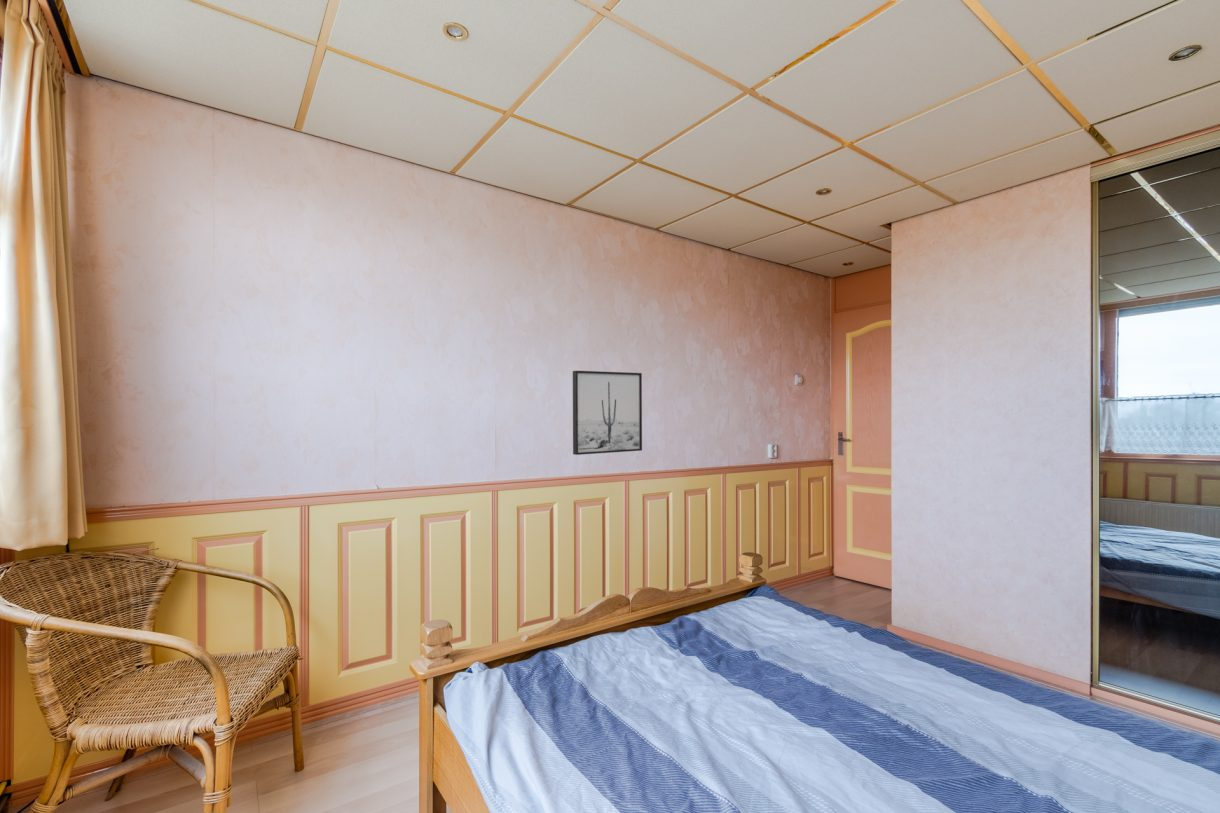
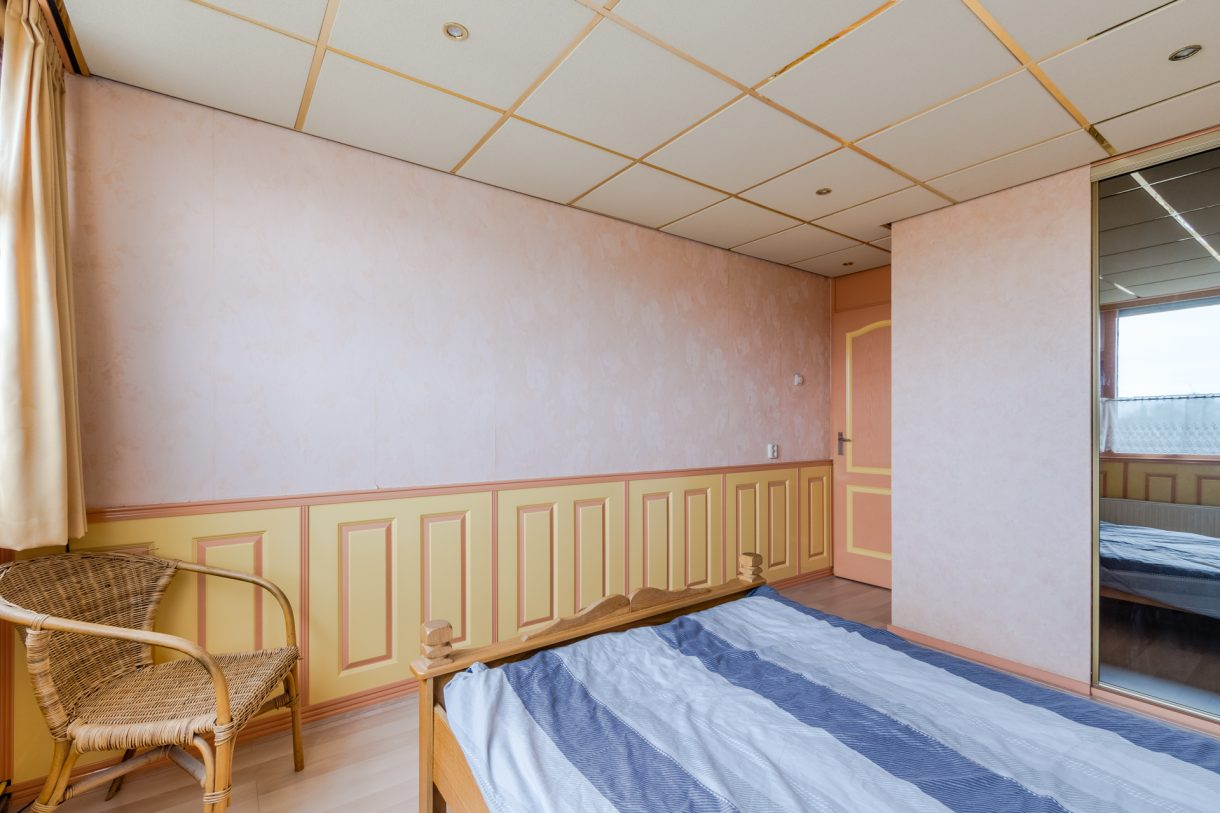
- wall art [572,370,643,456]
